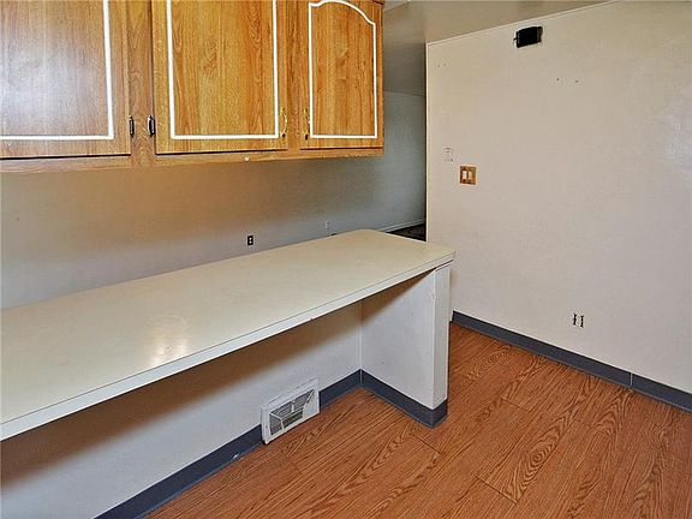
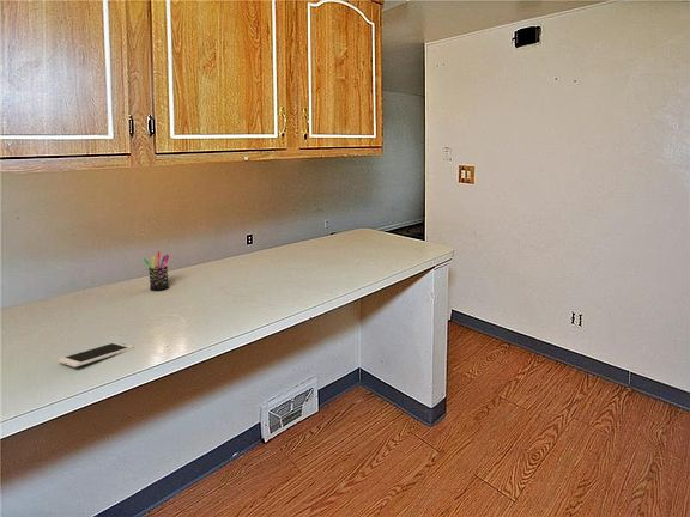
+ pen holder [143,250,170,291]
+ smartphone [58,341,134,369]
